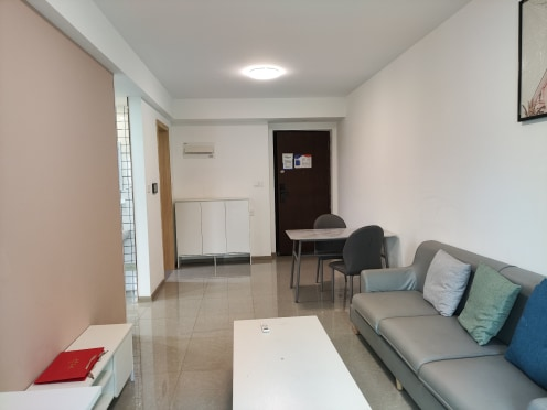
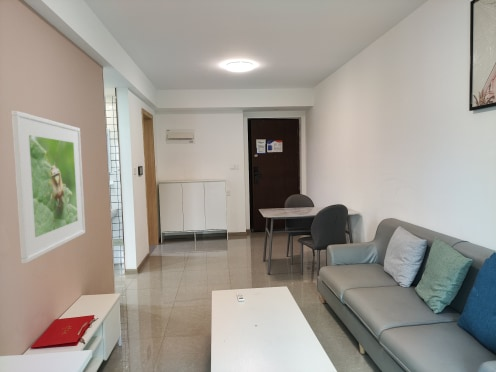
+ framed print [10,110,86,264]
